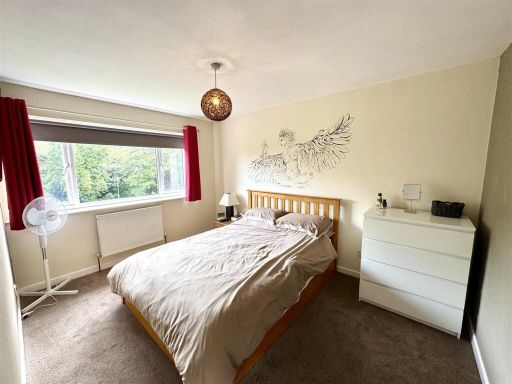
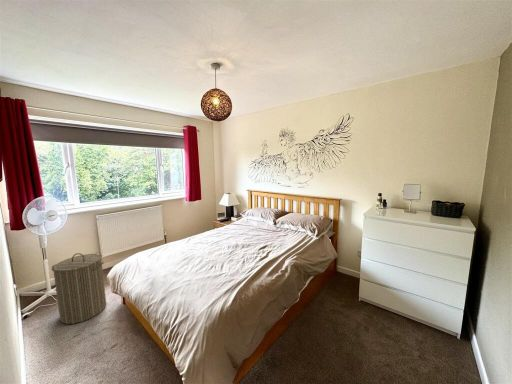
+ laundry hamper [51,252,107,325]
